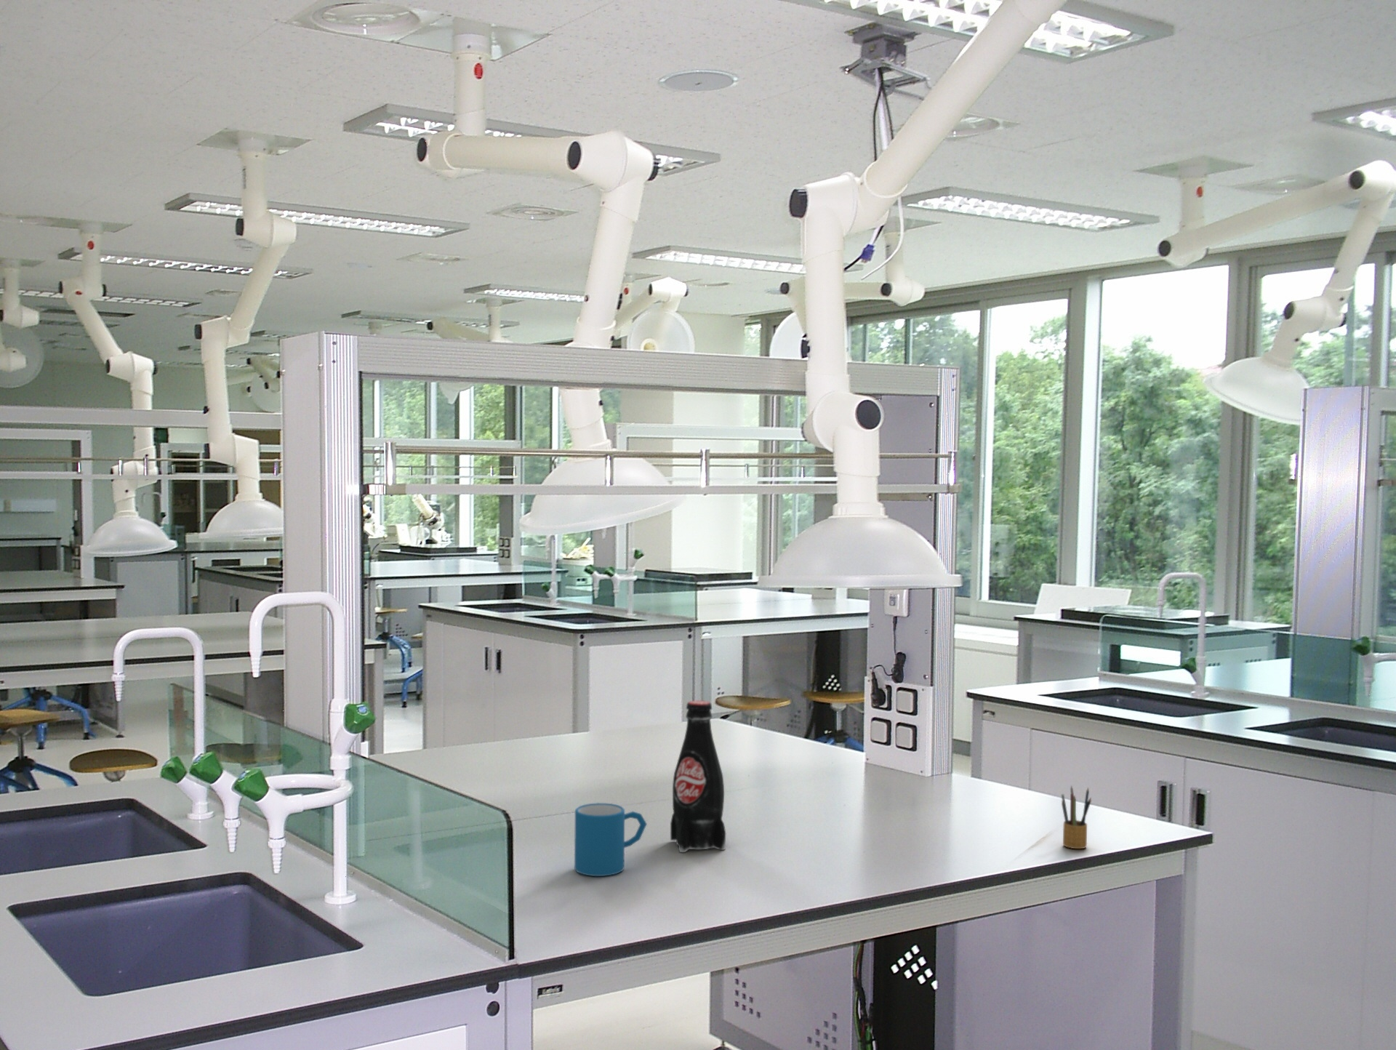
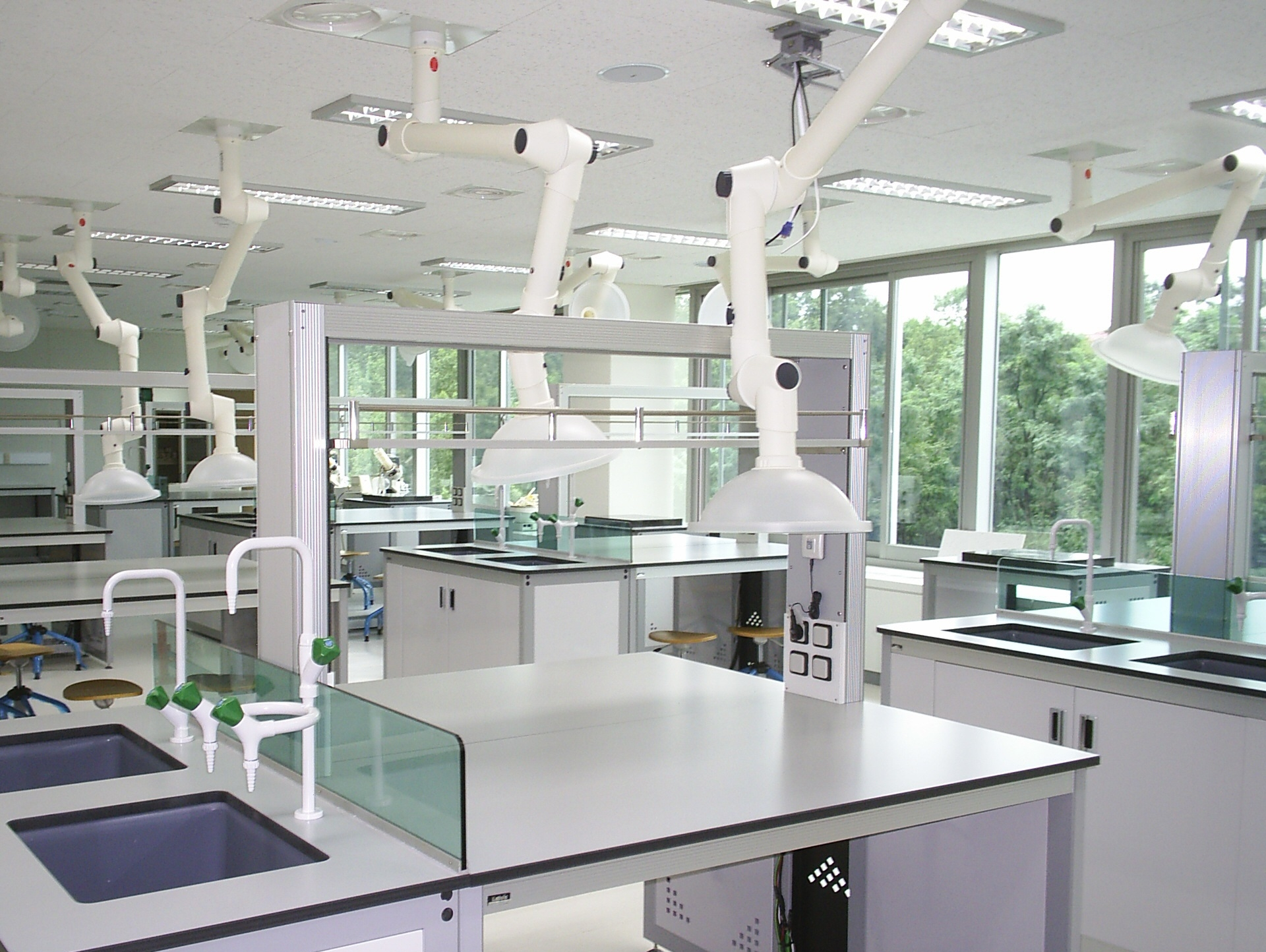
- bottle [669,699,727,853]
- mug [573,802,648,877]
- pencil box [1060,784,1092,849]
